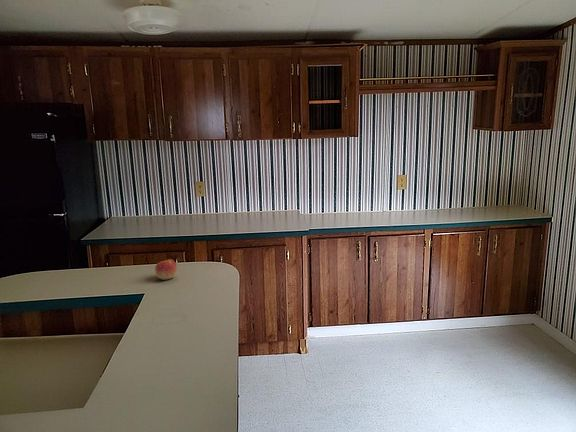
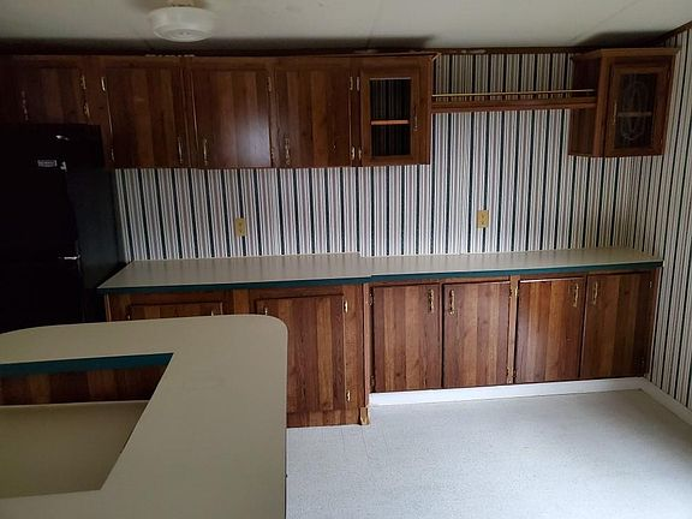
- apple [154,258,178,281]
